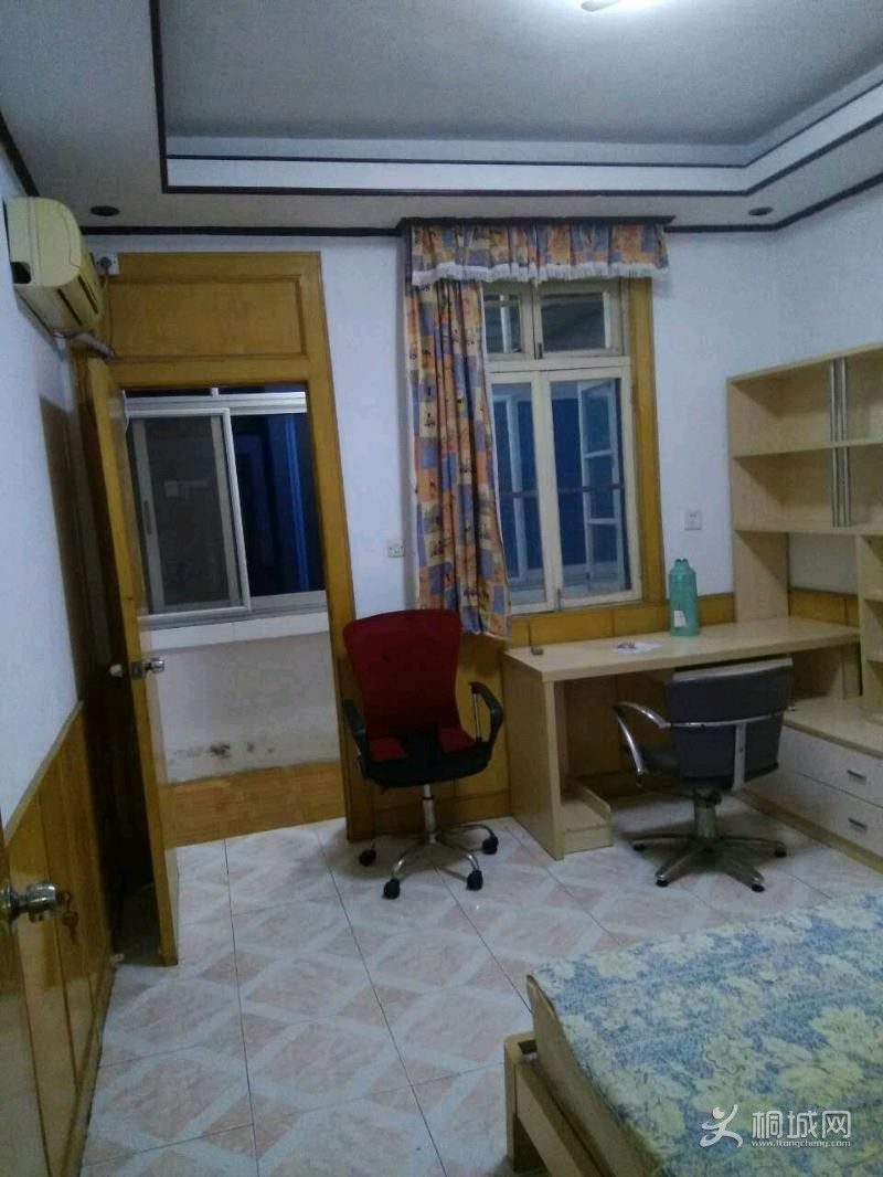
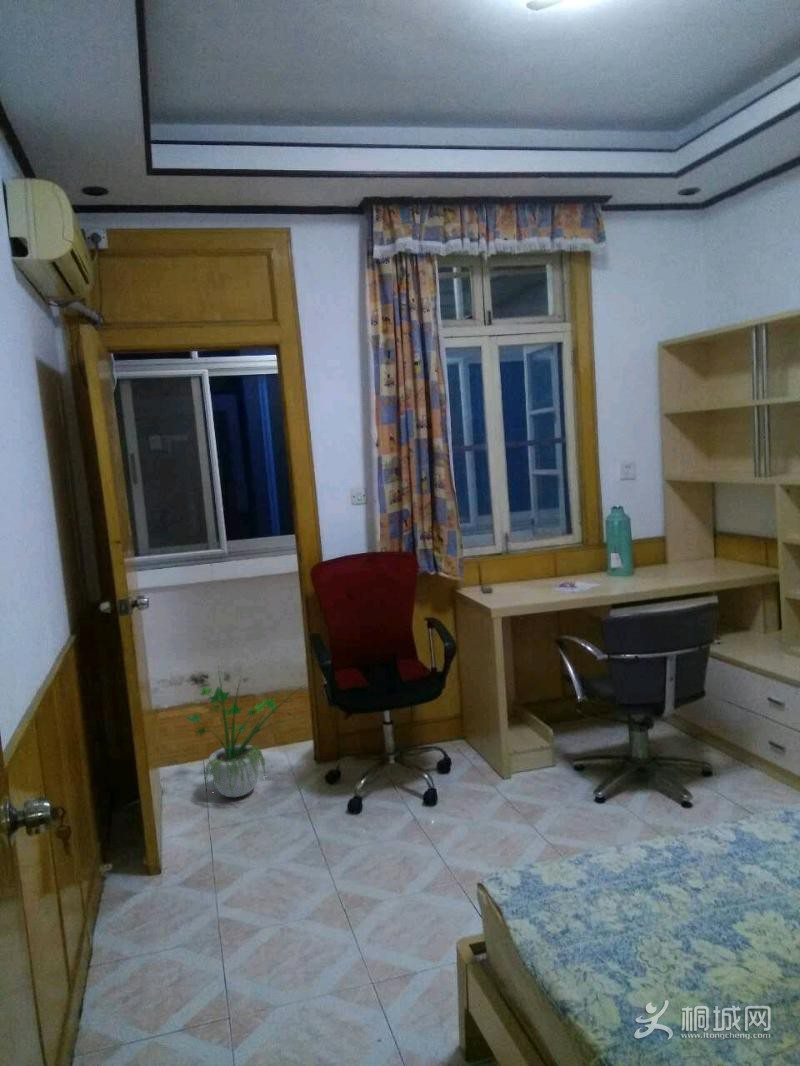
+ potted plant [181,660,309,798]
